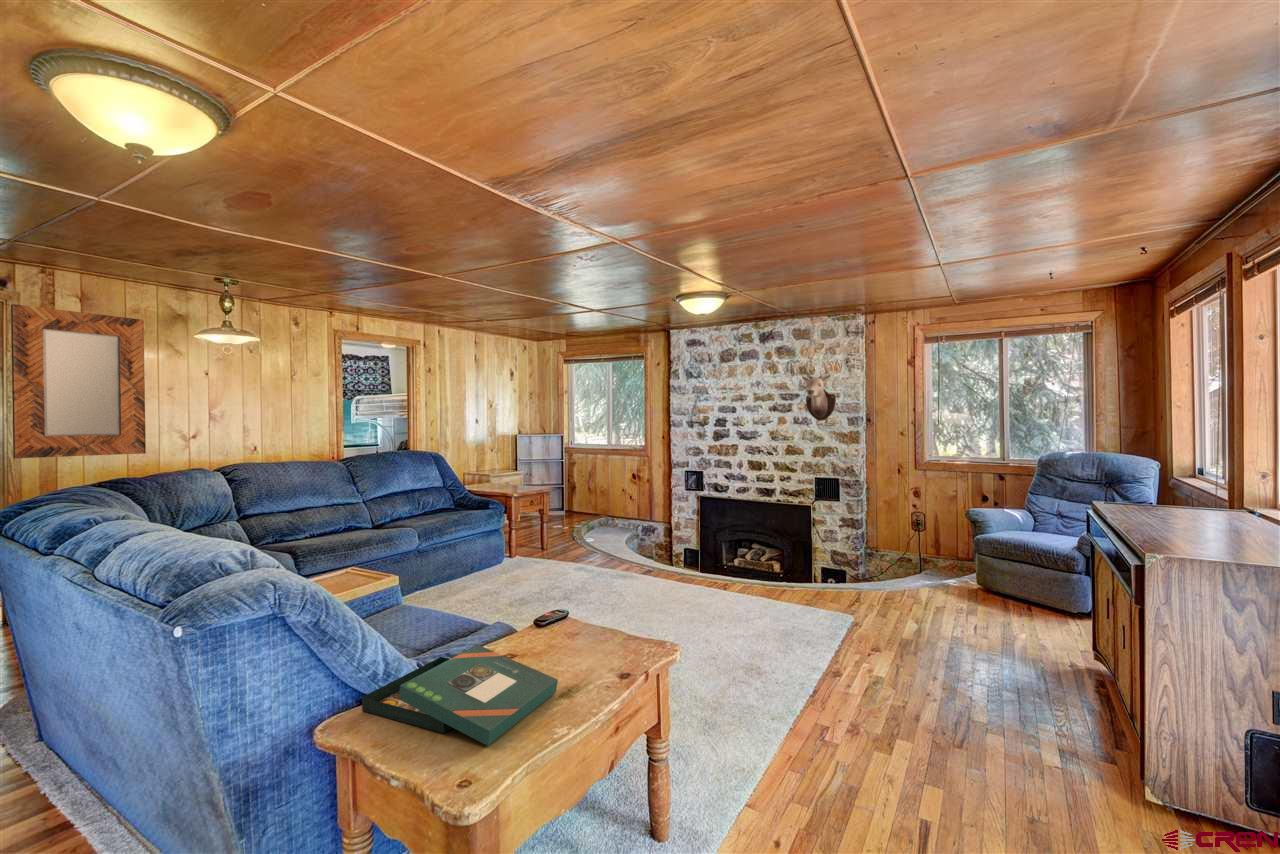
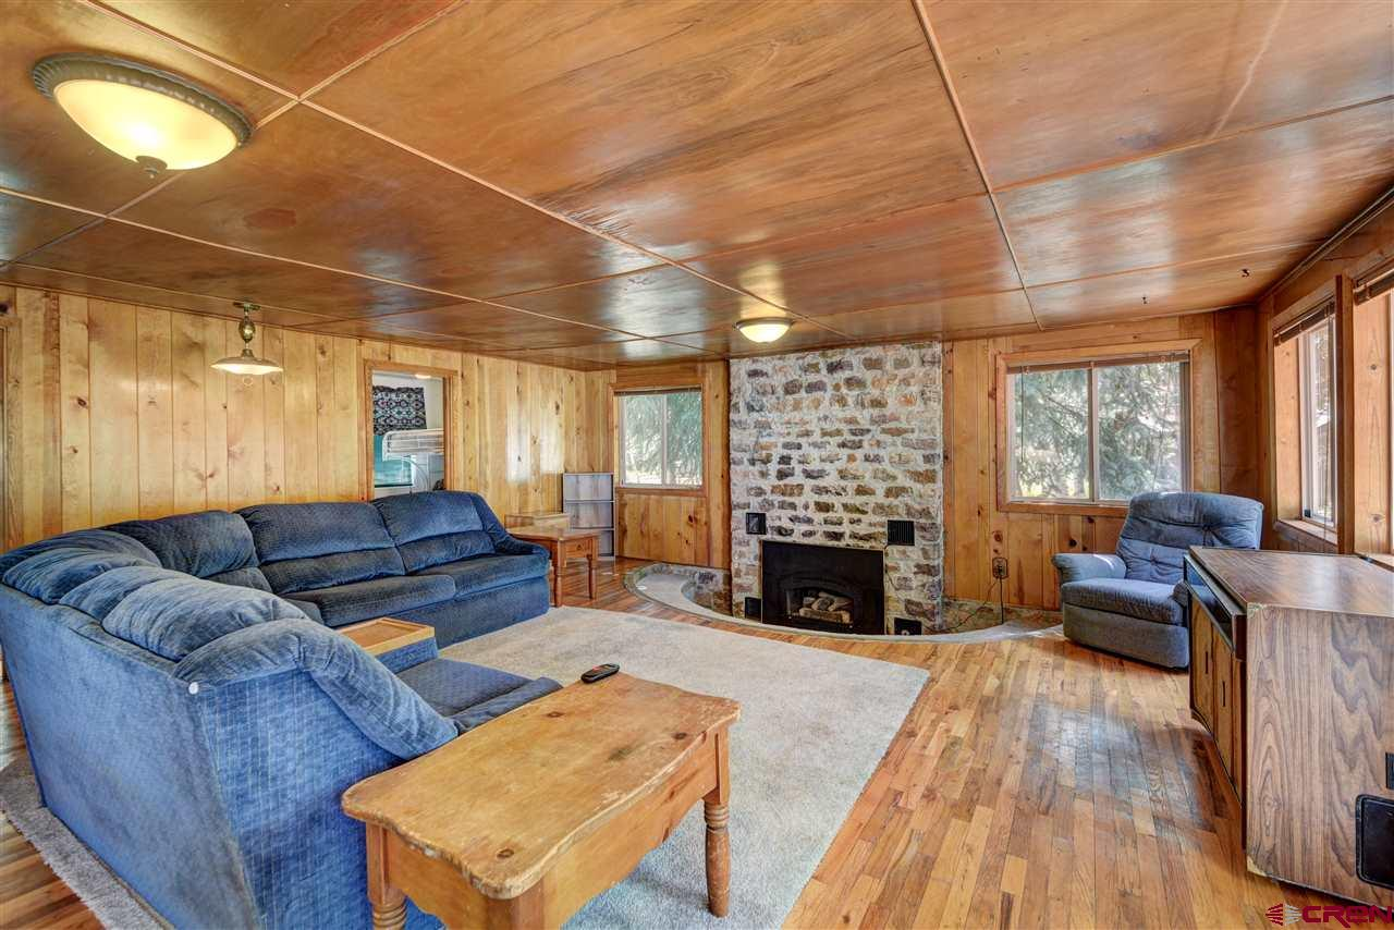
- board game [361,644,559,747]
- mounted trophy [801,355,837,421]
- home mirror [10,303,147,459]
